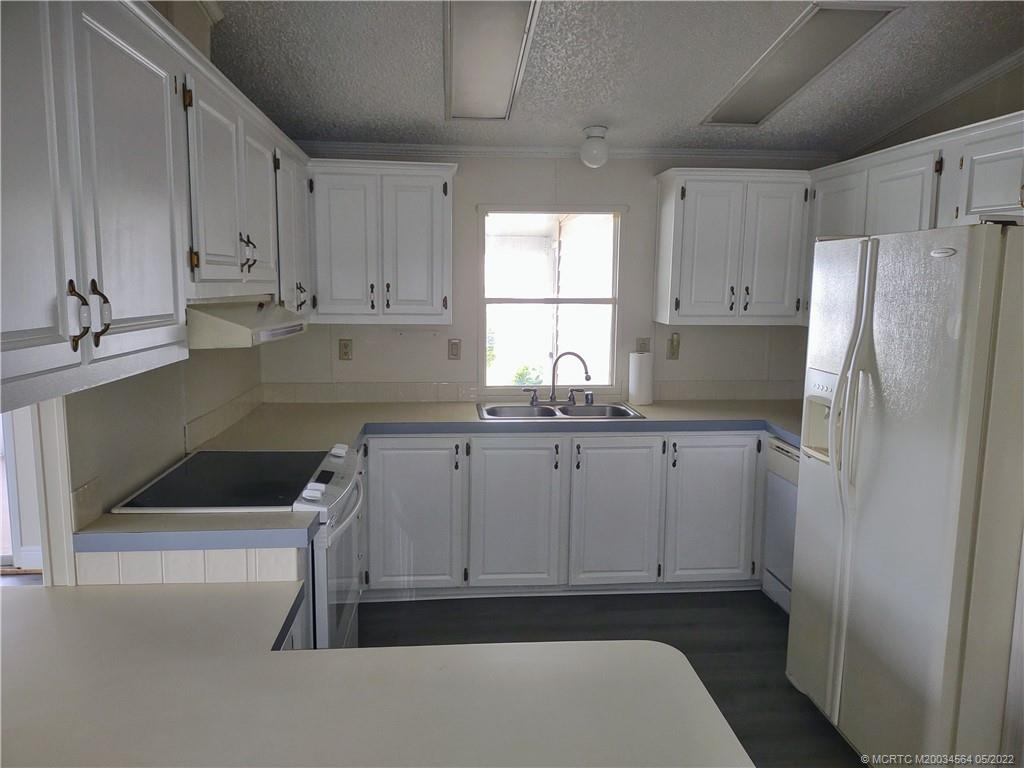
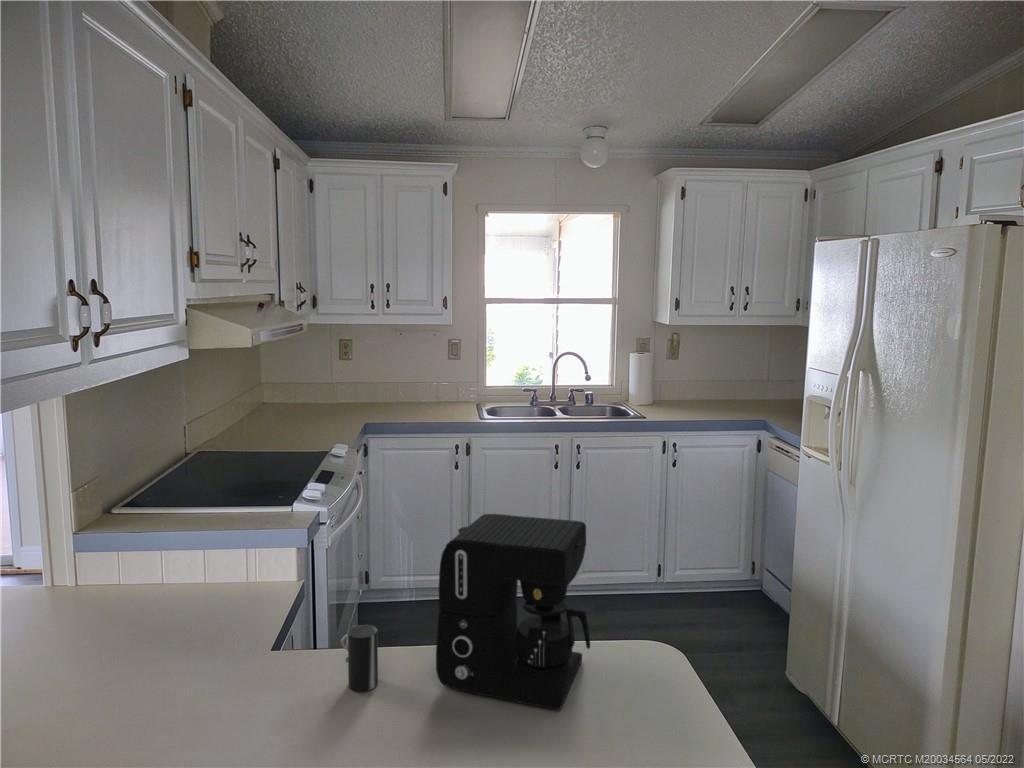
+ coffee maker [435,513,591,711]
+ cup [340,623,379,693]
